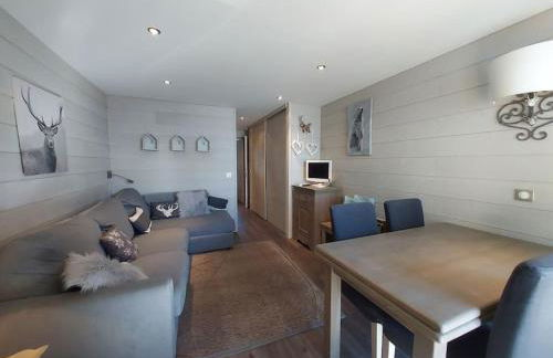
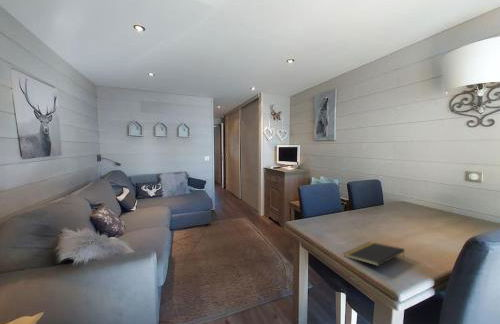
+ notepad [343,241,406,267]
